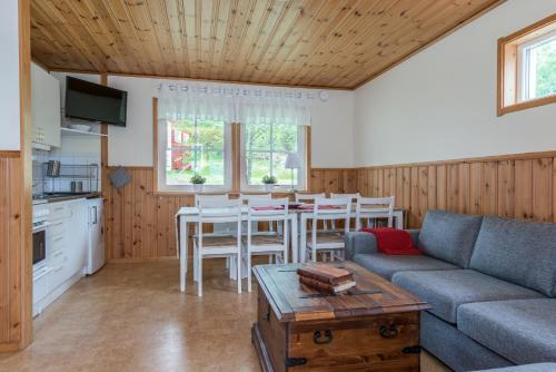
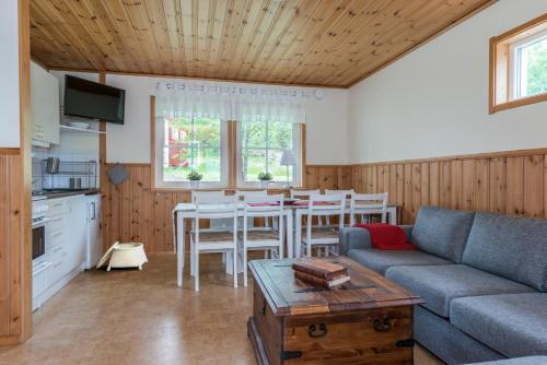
+ basket [95,240,149,272]
